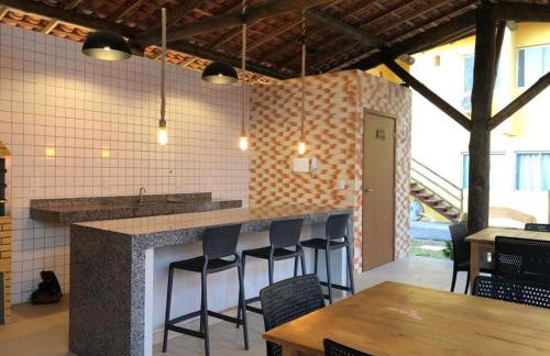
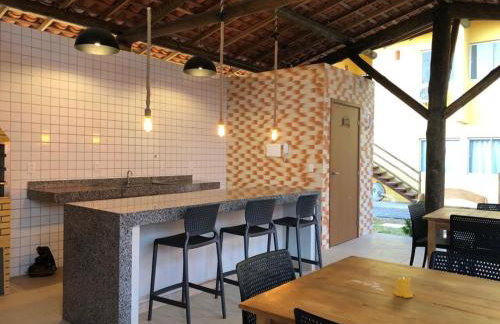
+ candle [393,276,415,299]
